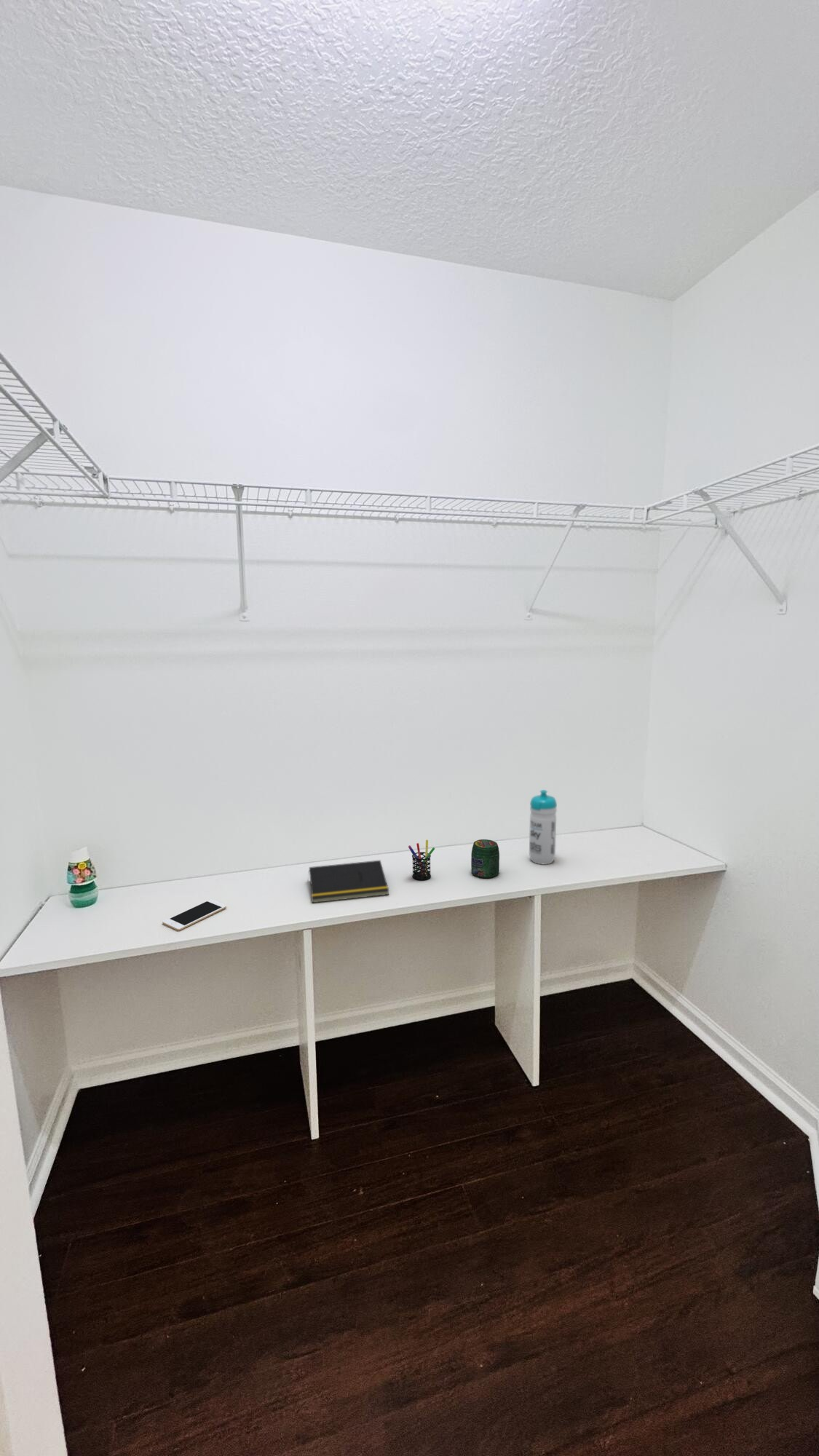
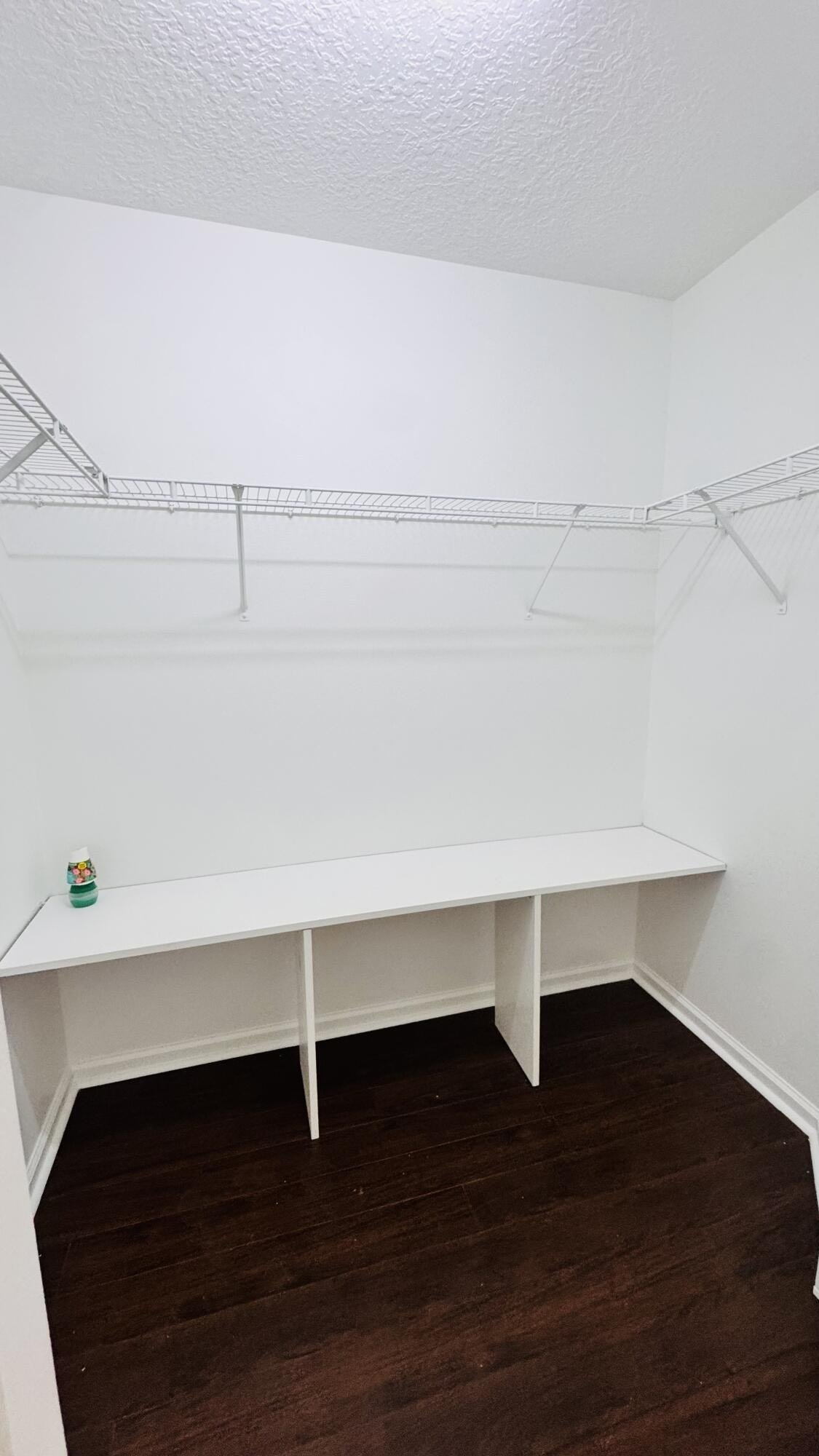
- pen holder [408,839,435,881]
- water bottle [529,789,558,865]
- notepad [307,860,389,903]
- jar [470,839,500,879]
- cell phone [162,899,227,931]
